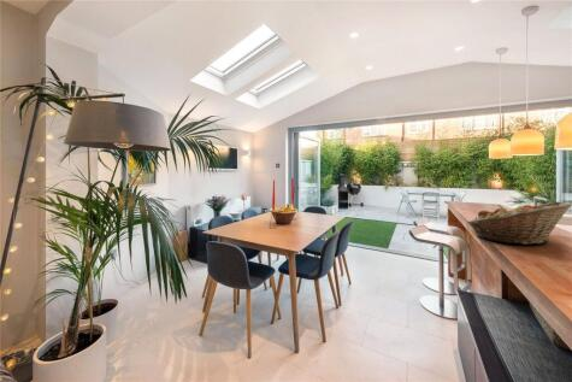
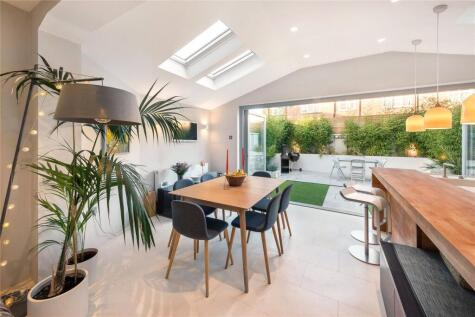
- fruit basket [466,200,572,246]
